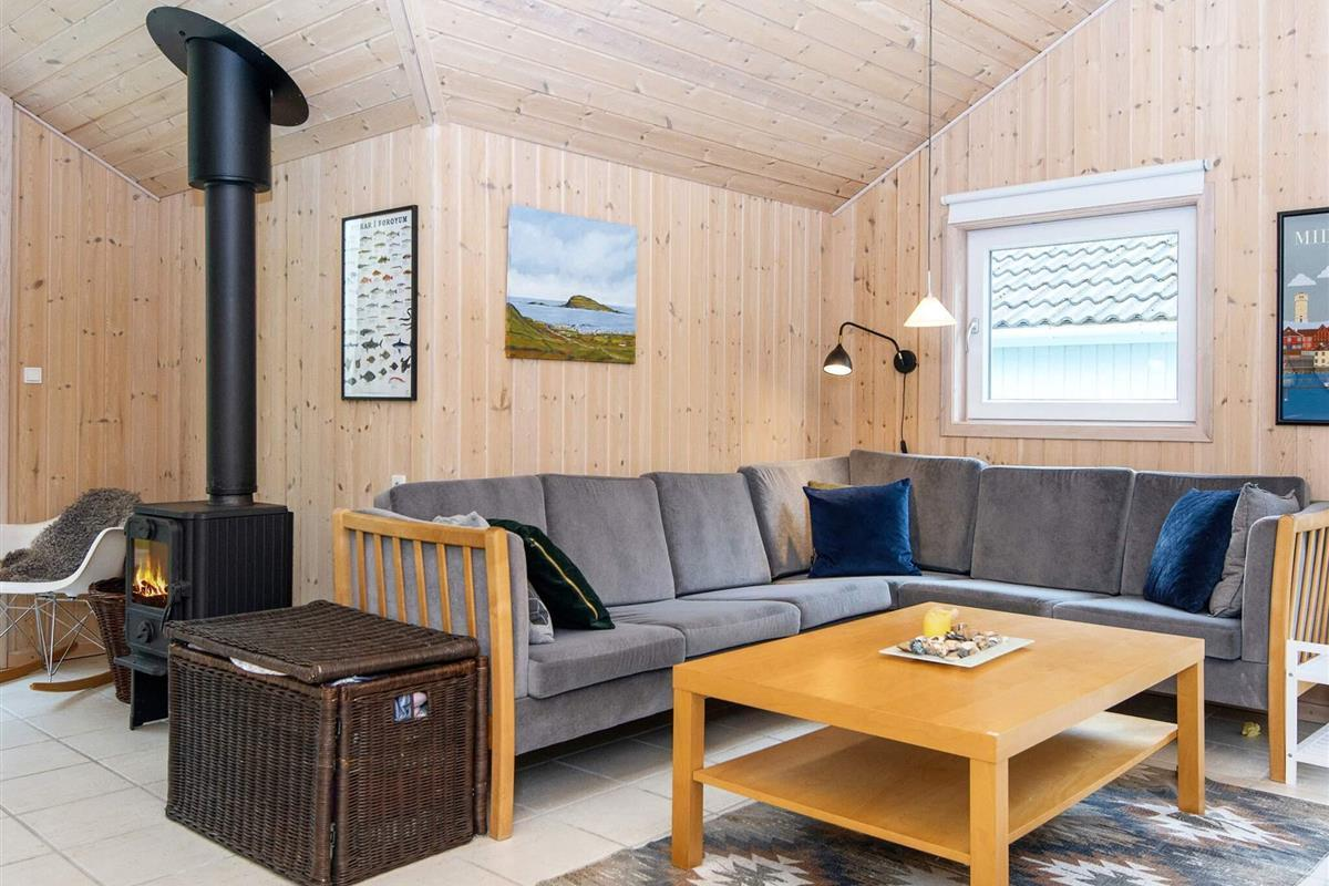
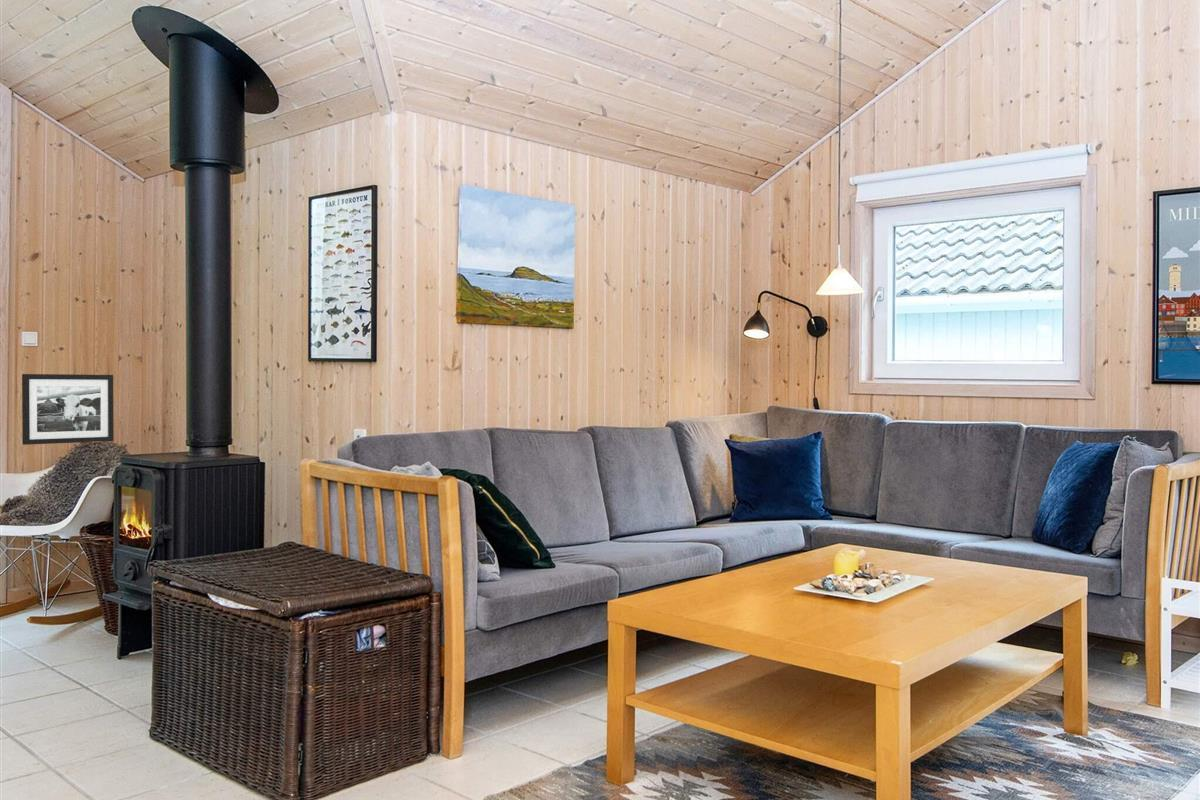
+ picture frame [21,373,115,446]
